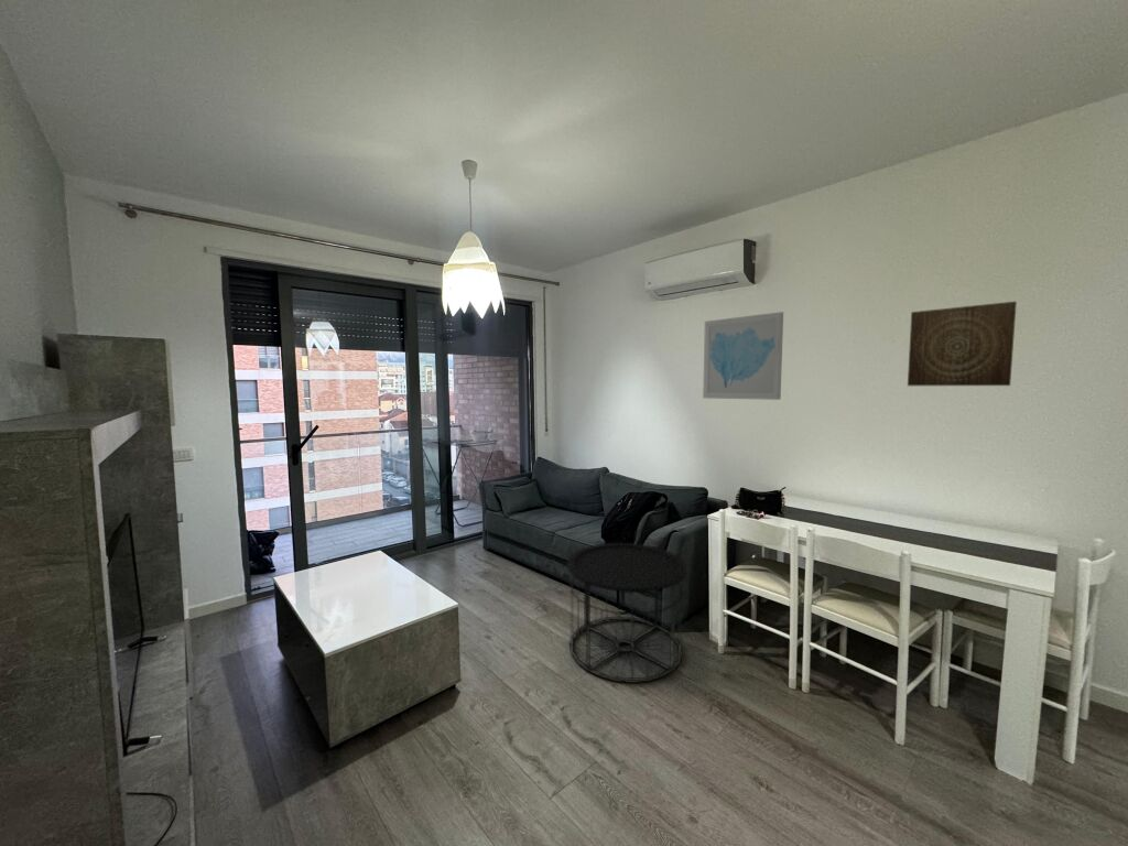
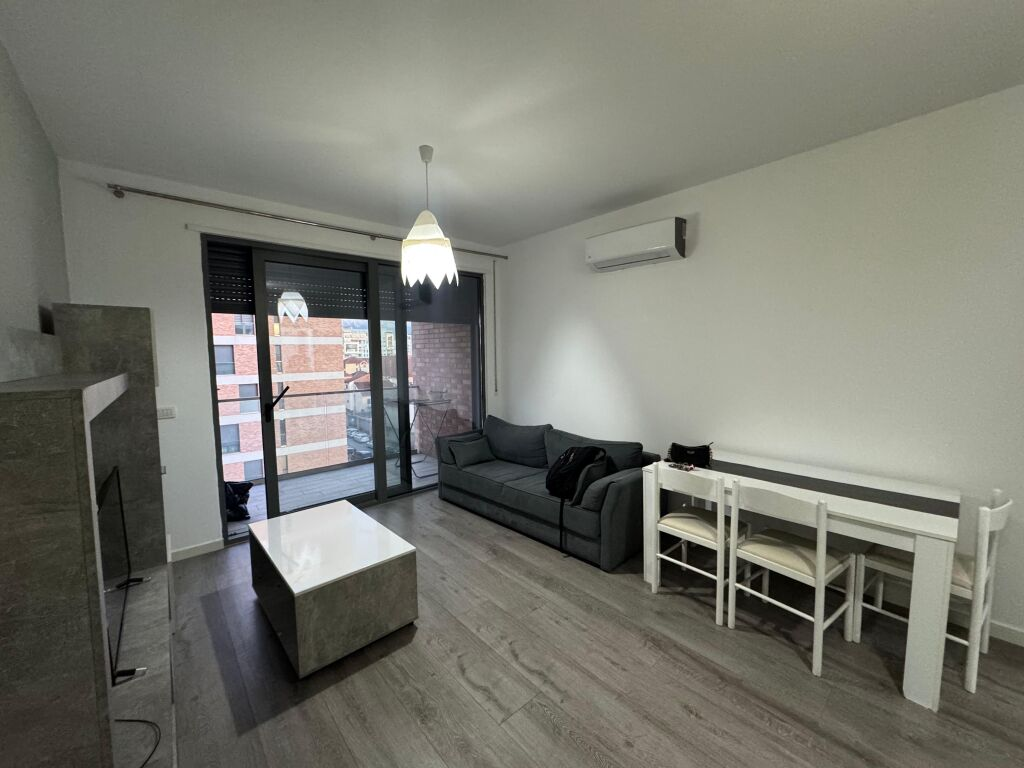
- wall art [907,301,1018,387]
- wall art [702,311,784,401]
- side table [566,542,687,684]
